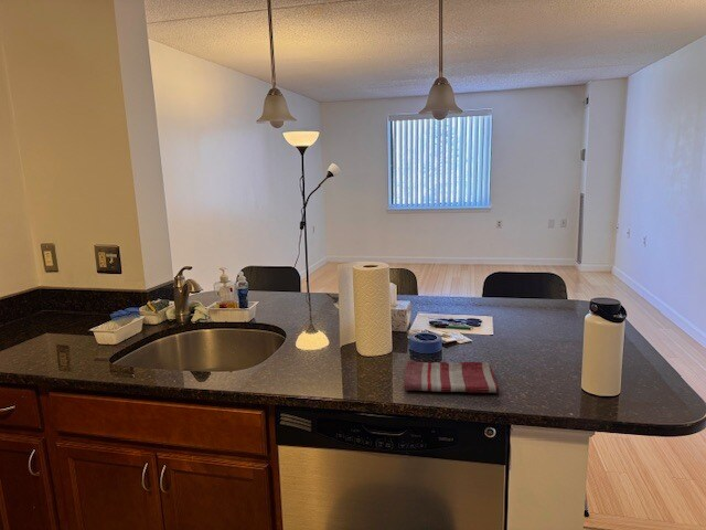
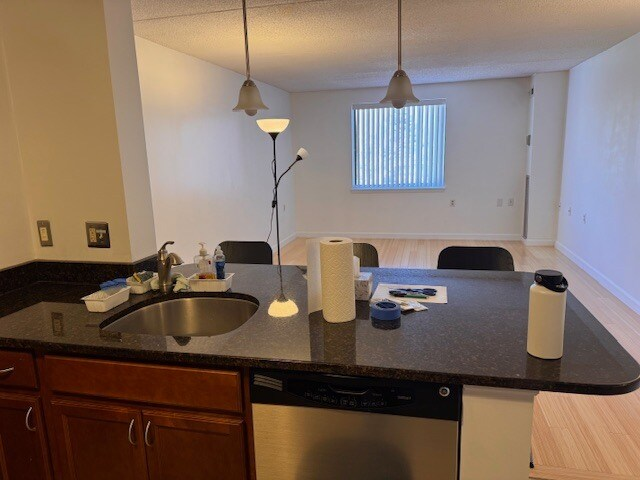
- dish towel [403,359,501,394]
